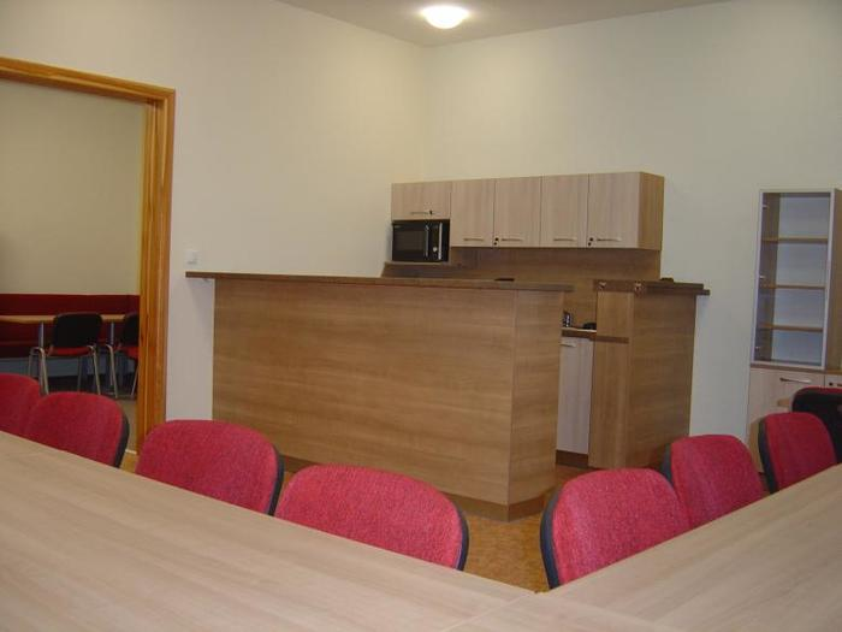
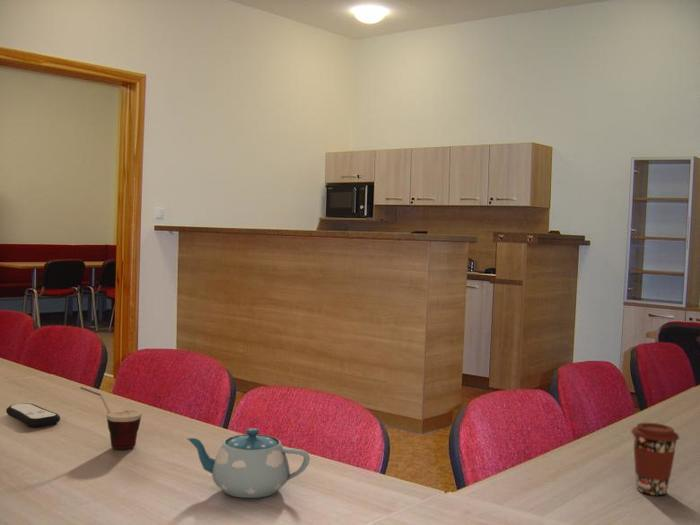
+ remote control [5,402,61,428]
+ coffee cup [630,422,680,496]
+ chinaware [185,427,311,499]
+ cup [79,386,143,450]
